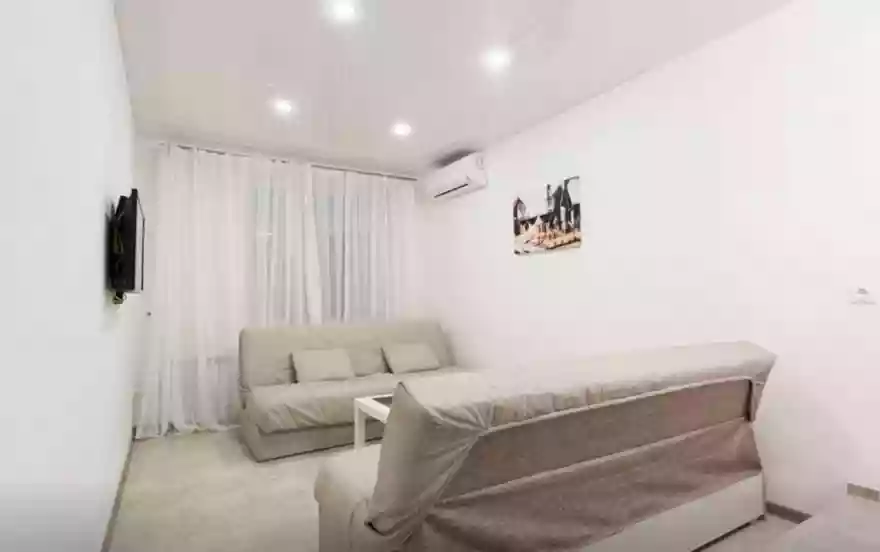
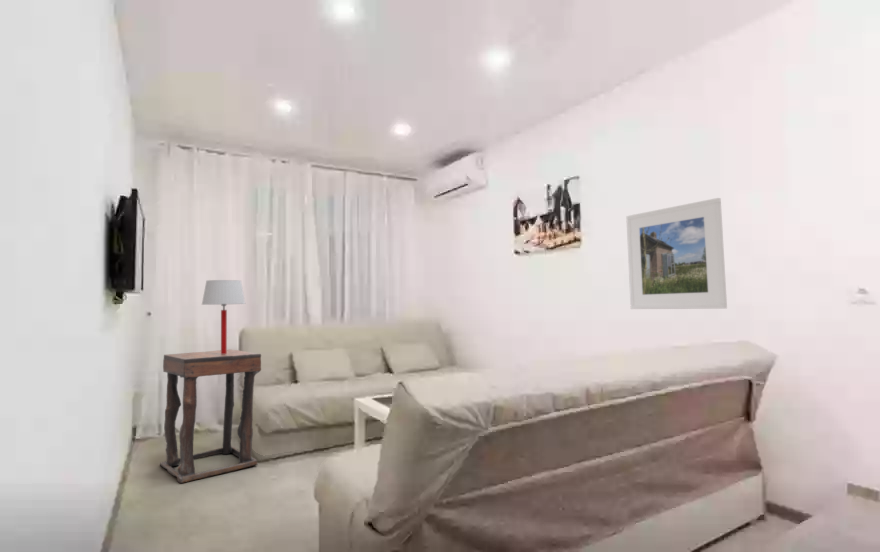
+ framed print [625,197,728,310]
+ table lamp [201,279,246,354]
+ side table [159,349,262,484]
